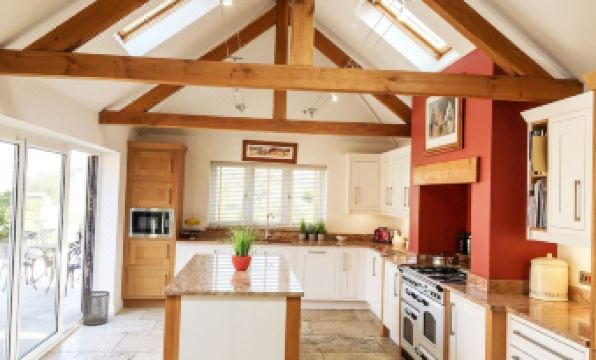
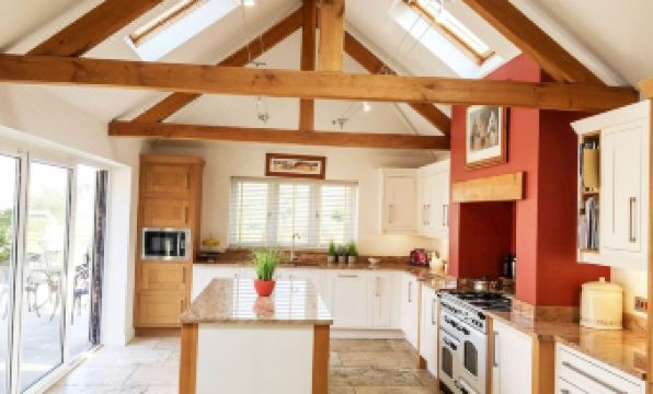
- waste bin [82,290,111,326]
